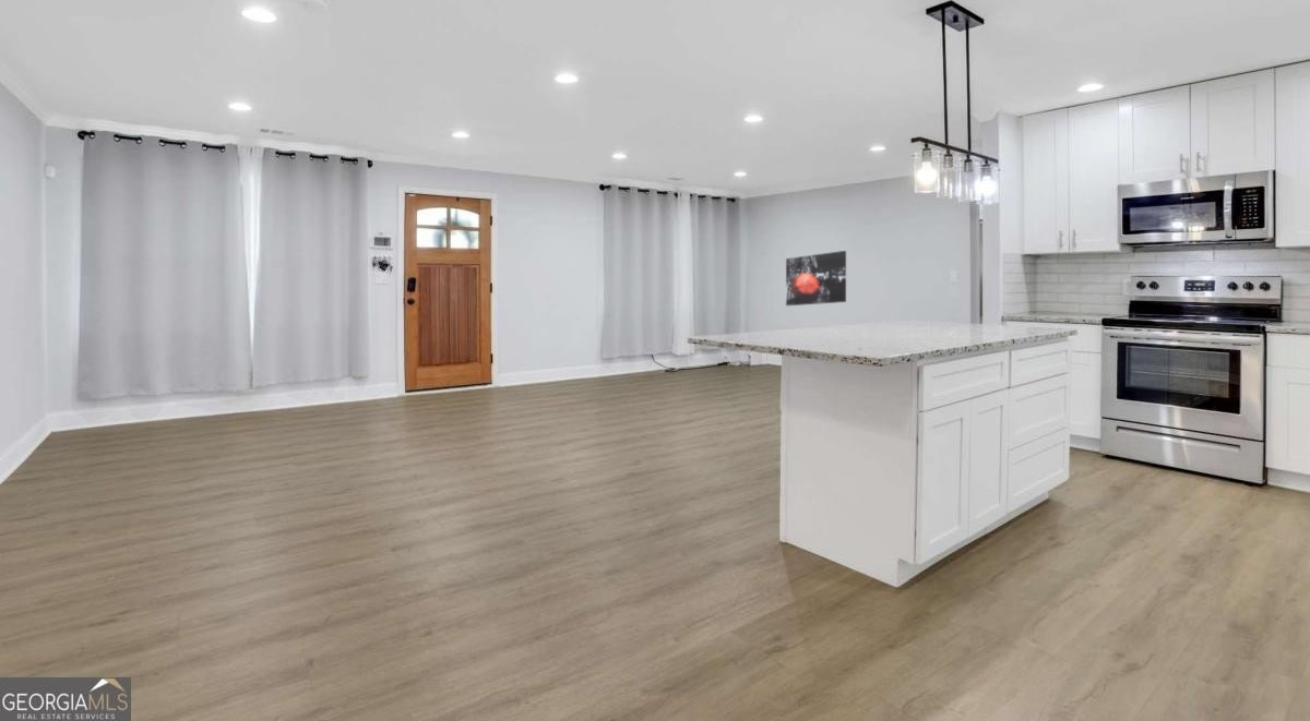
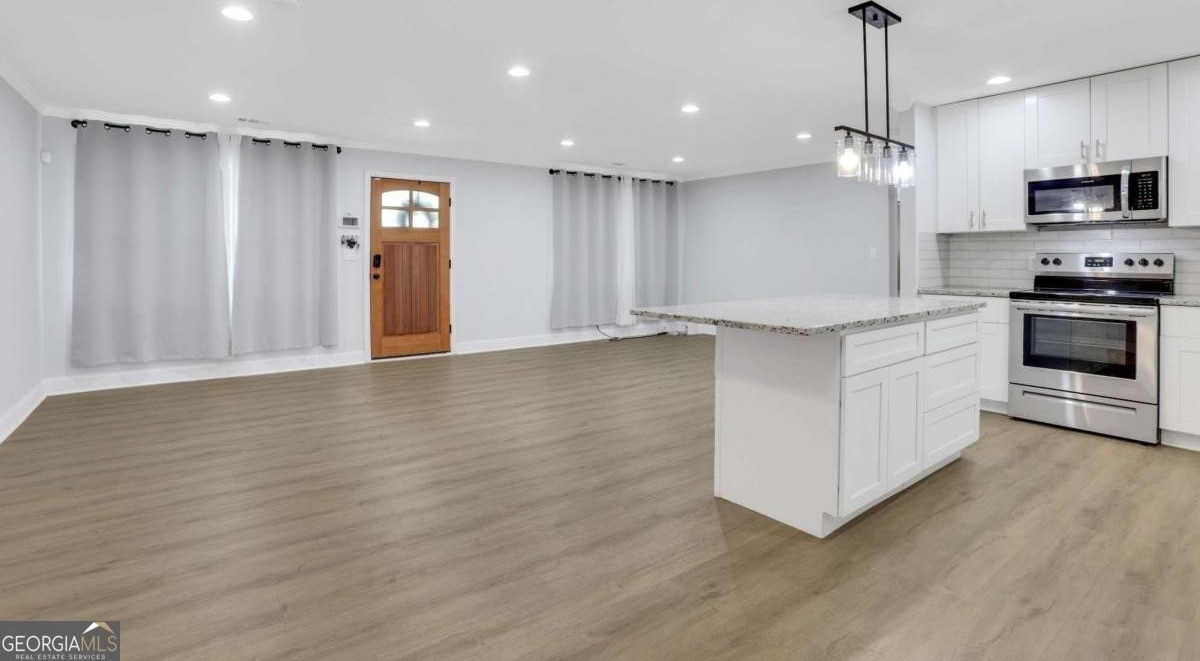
- wall art [785,250,847,307]
